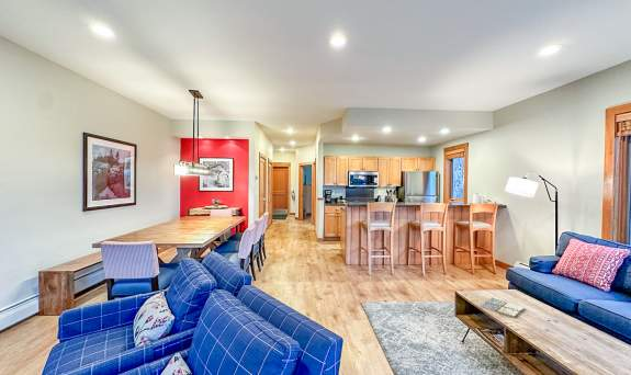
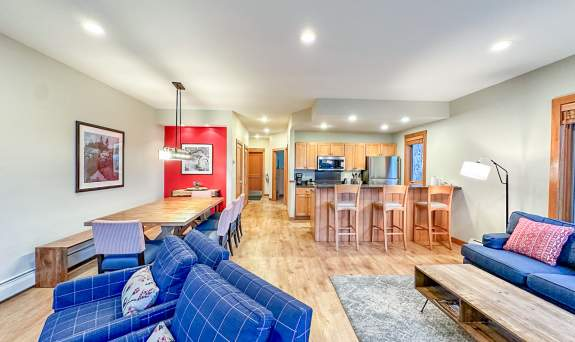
- drink coaster [478,297,526,318]
